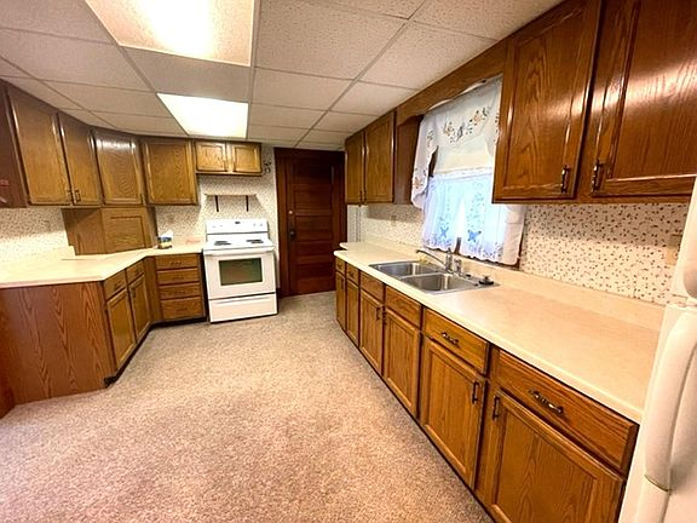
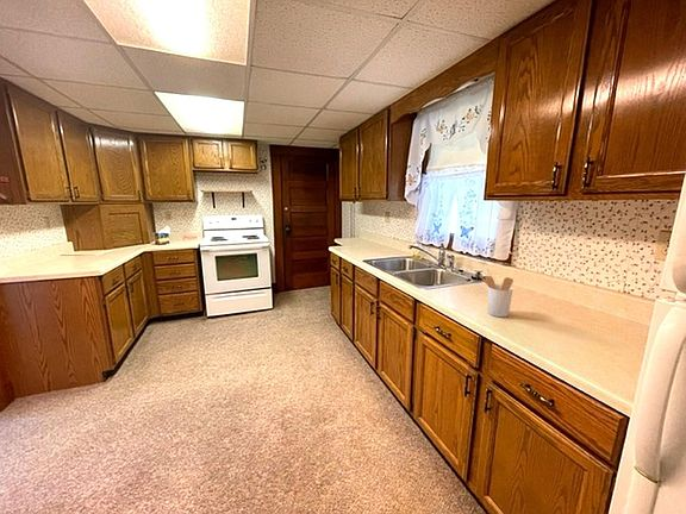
+ utensil holder [479,275,514,318]
